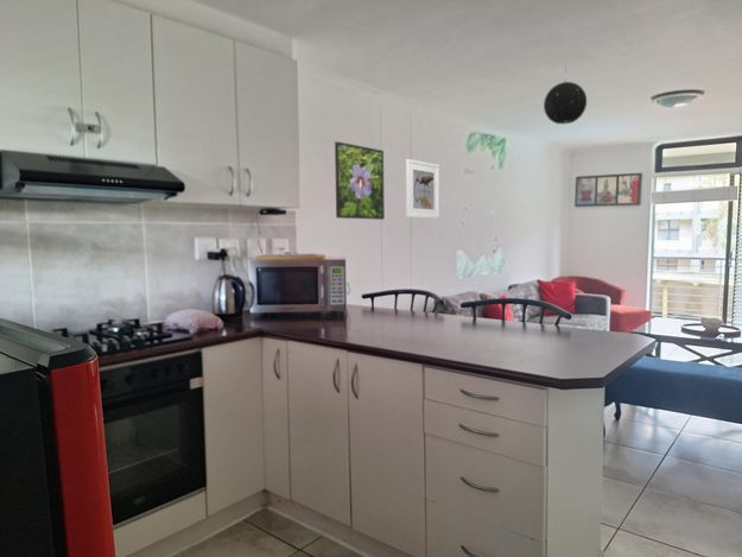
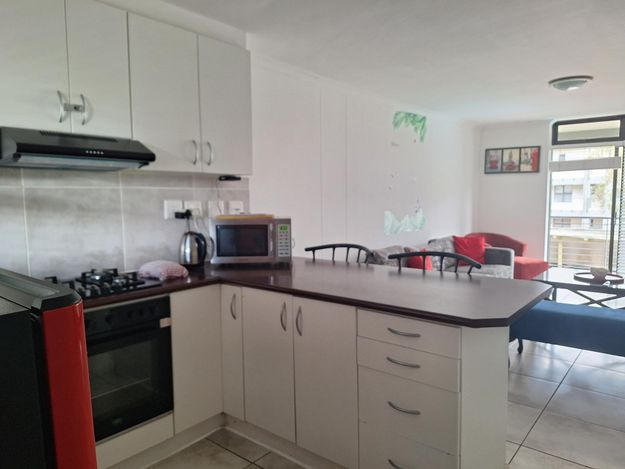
- pendant light [543,64,588,125]
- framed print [405,158,440,220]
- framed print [334,140,386,221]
